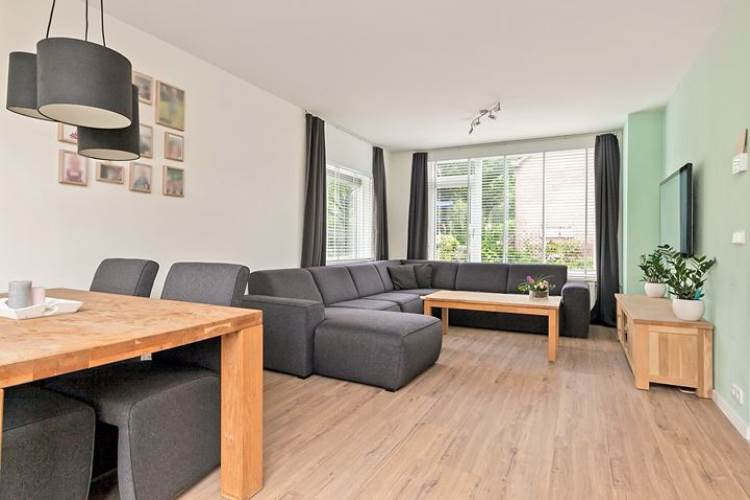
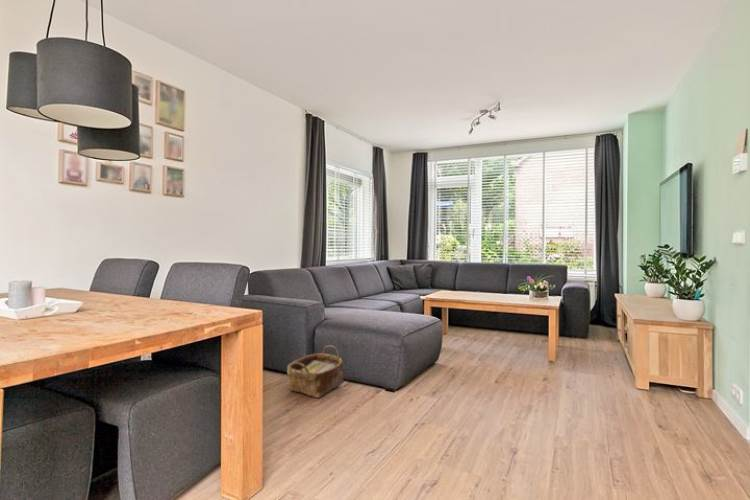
+ woven basket [286,344,345,399]
